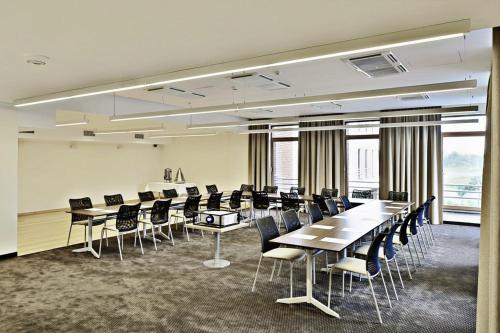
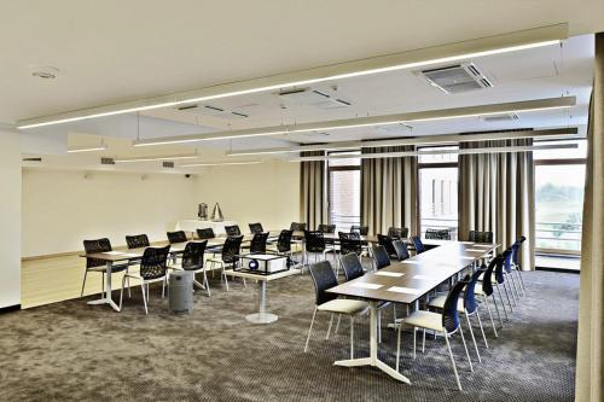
+ air purifier [167,269,194,316]
